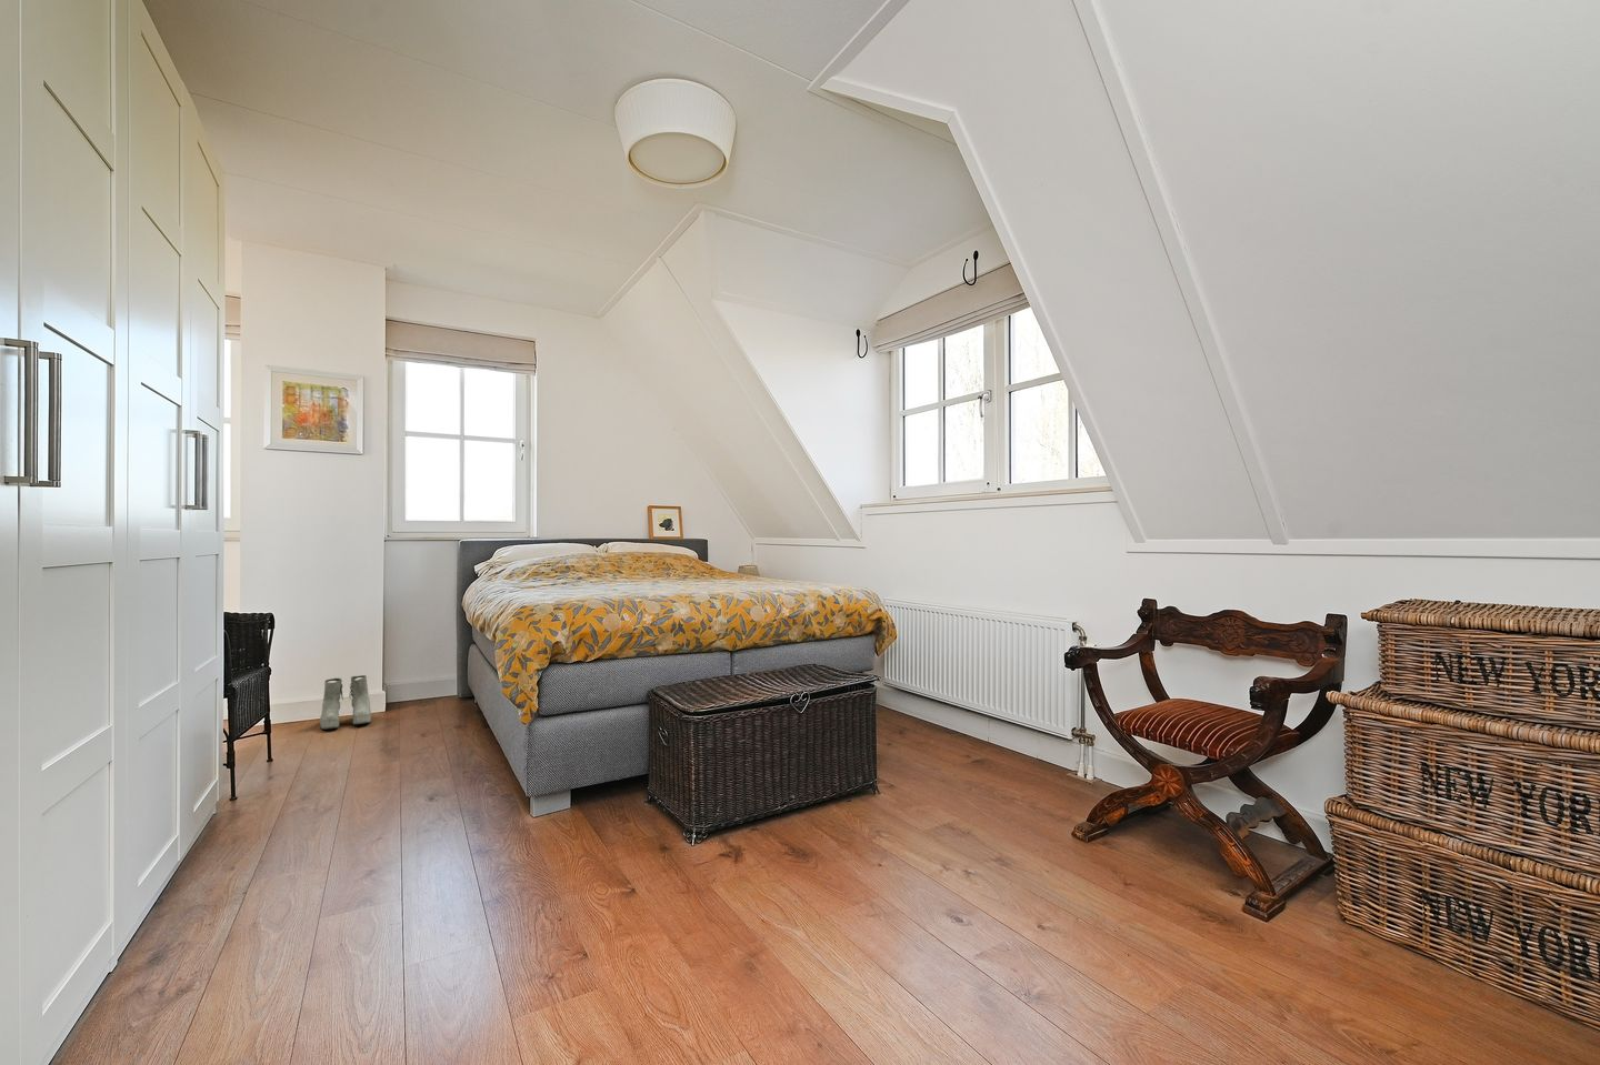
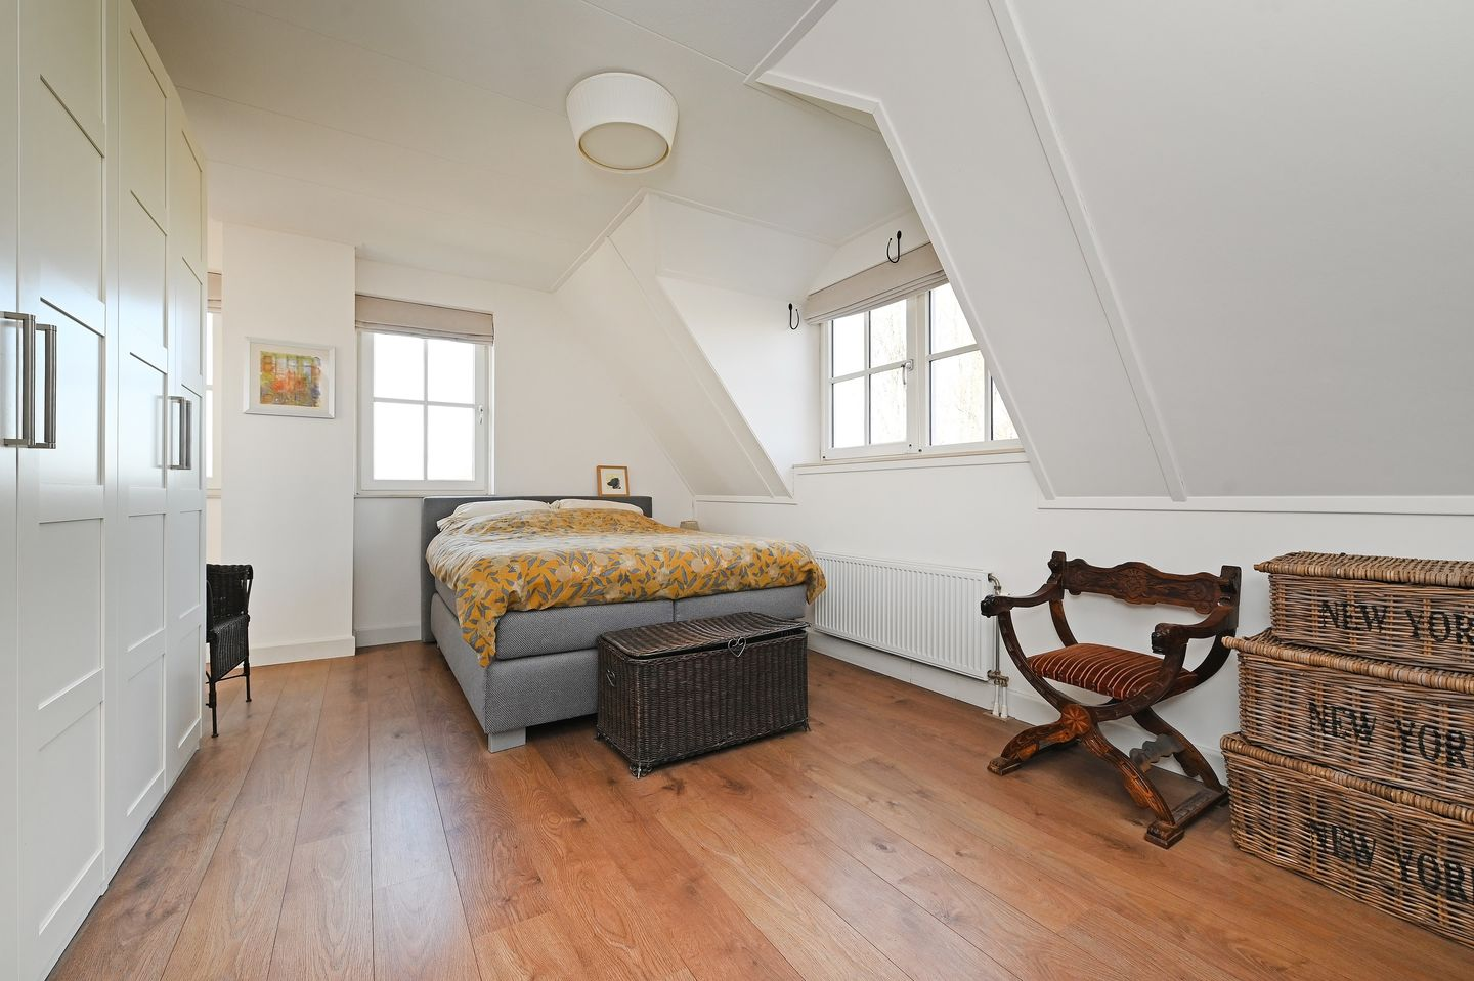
- boots [319,674,372,731]
